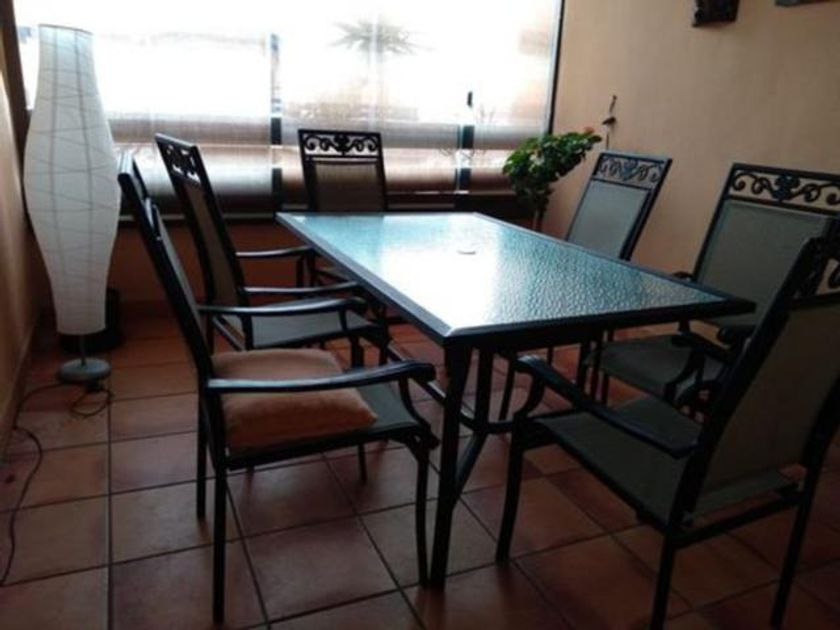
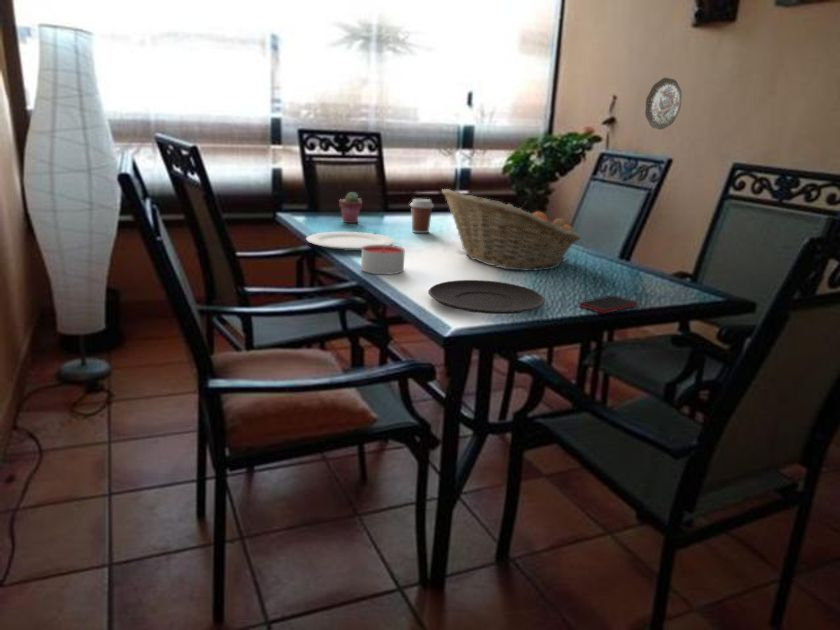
+ potted succulent [338,191,363,224]
+ candle [360,245,406,275]
+ cell phone [578,294,639,314]
+ decorative plate [644,77,683,131]
+ fruit basket [441,188,582,272]
+ plate [427,279,546,315]
+ plate [305,231,395,252]
+ coffee cup [409,198,435,234]
